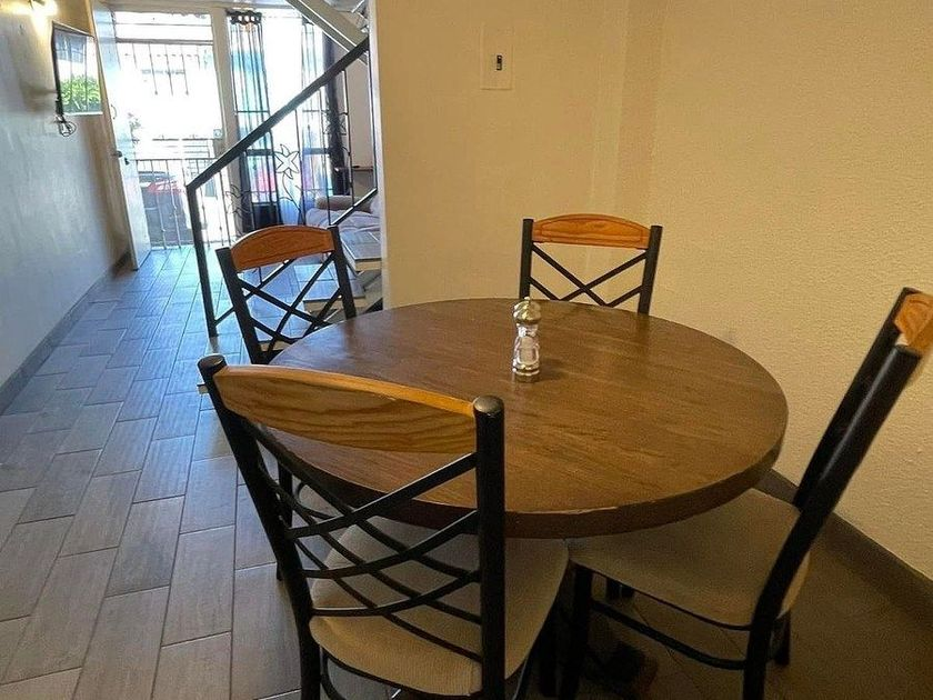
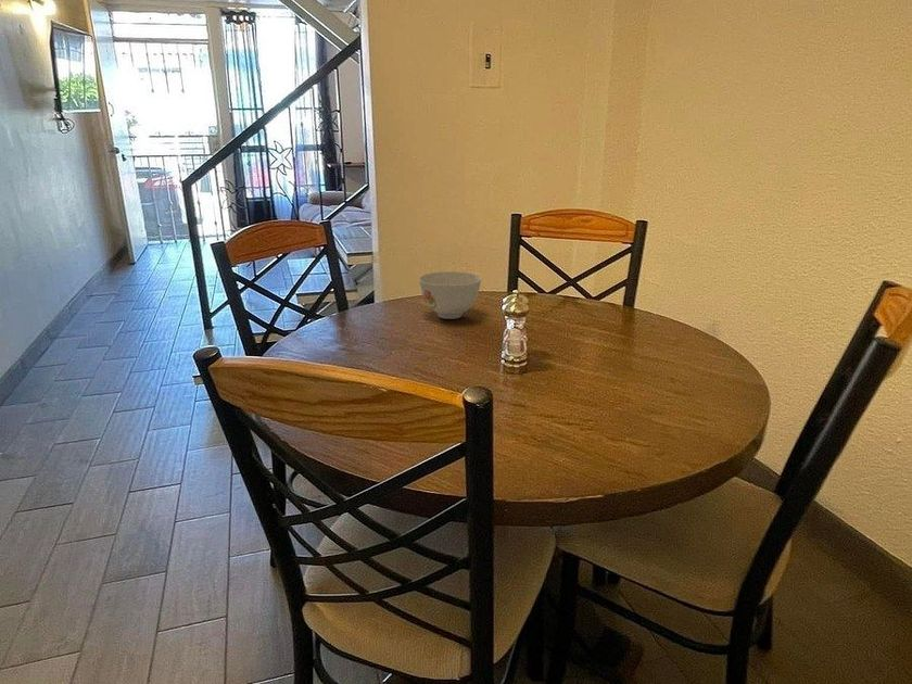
+ bowl [418,270,482,320]
